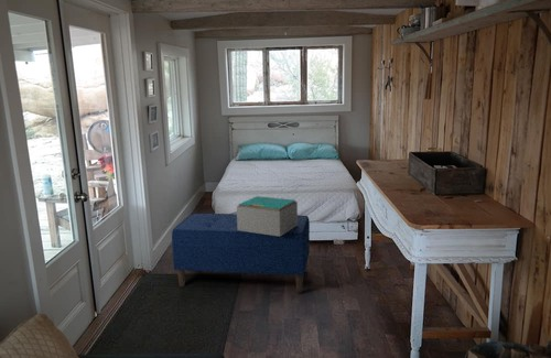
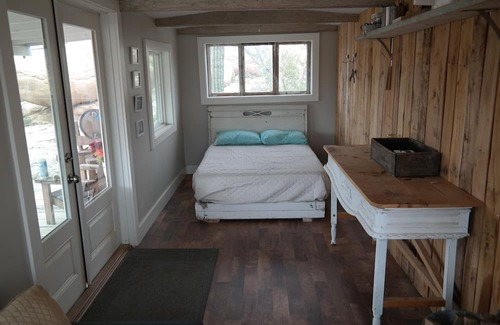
- decorative box [236,195,299,236]
- bench [171,213,311,294]
